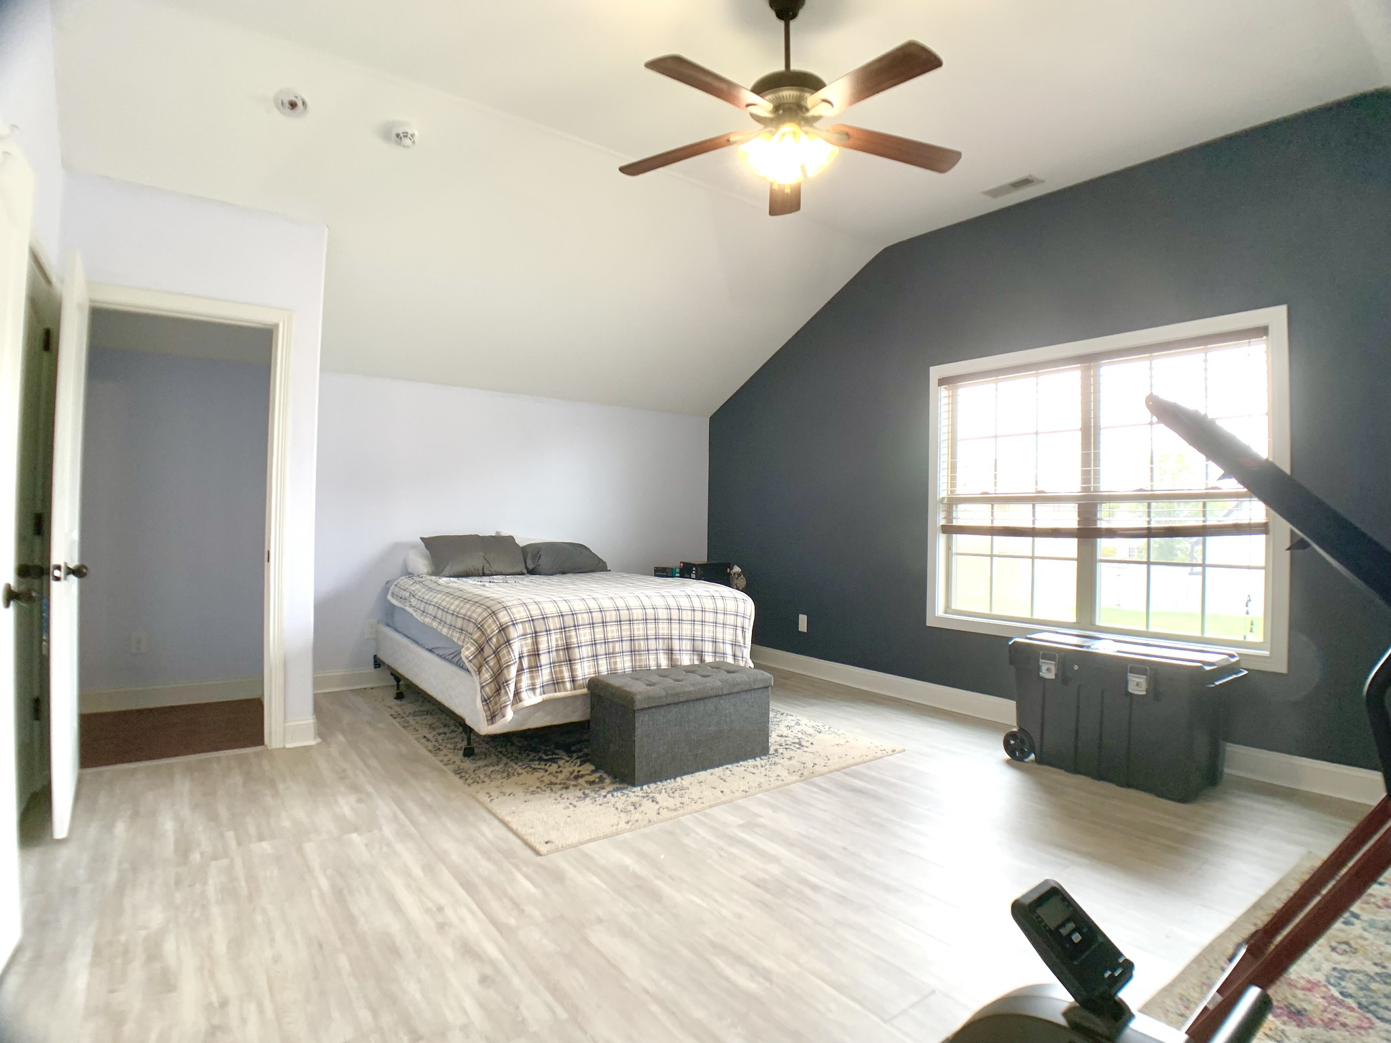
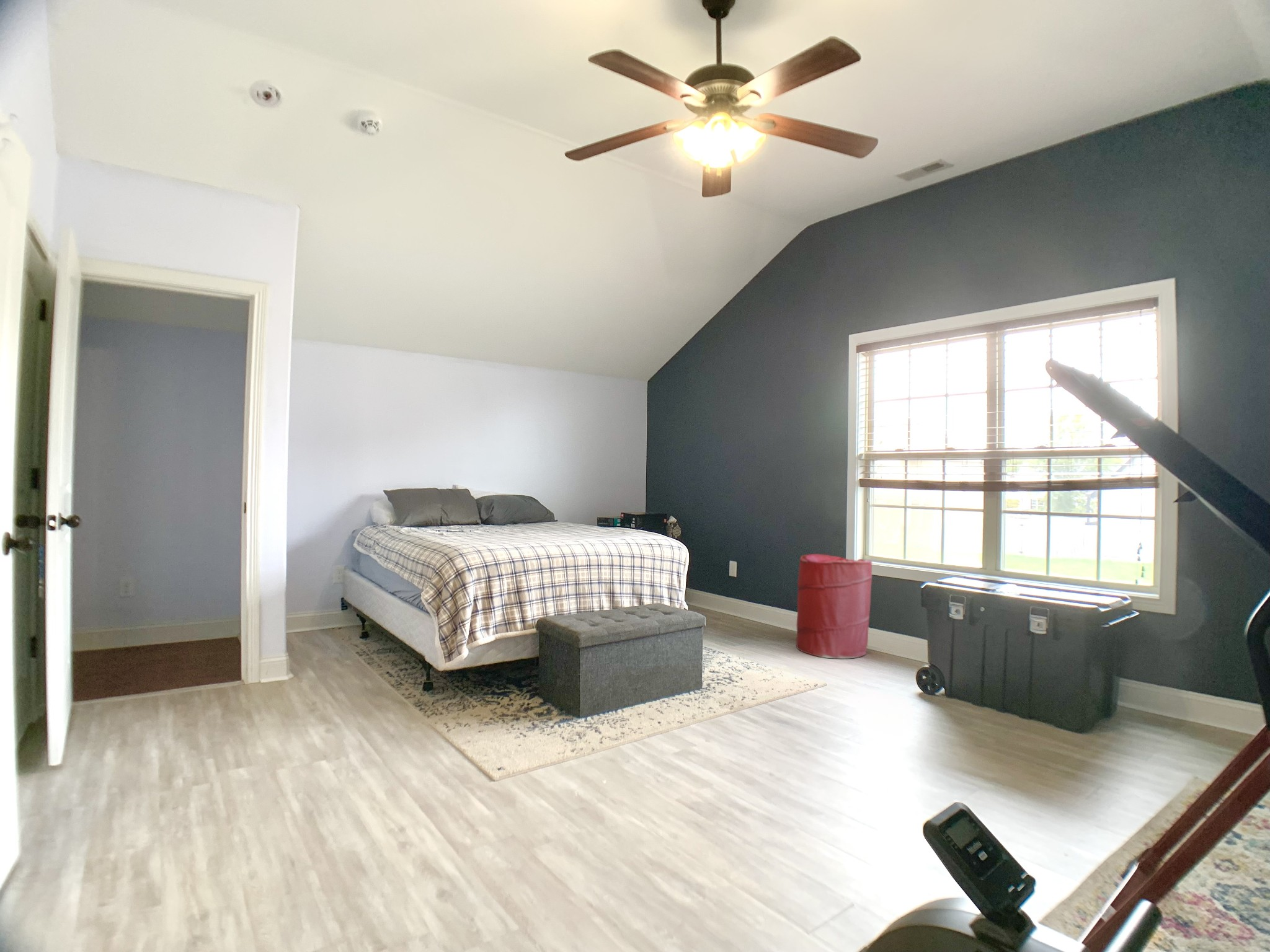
+ laundry hamper [796,553,873,659]
